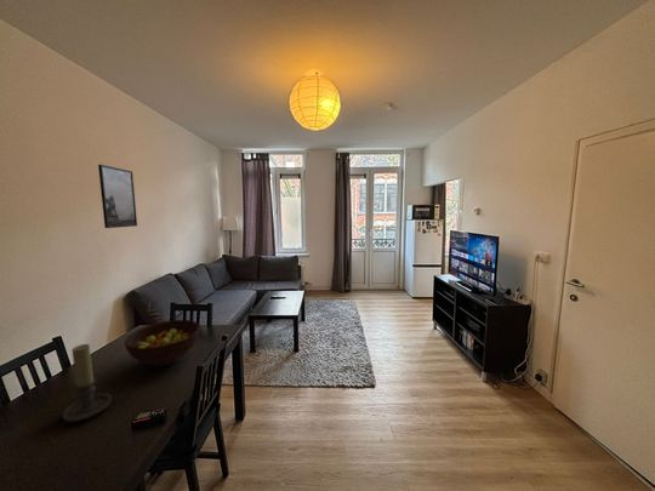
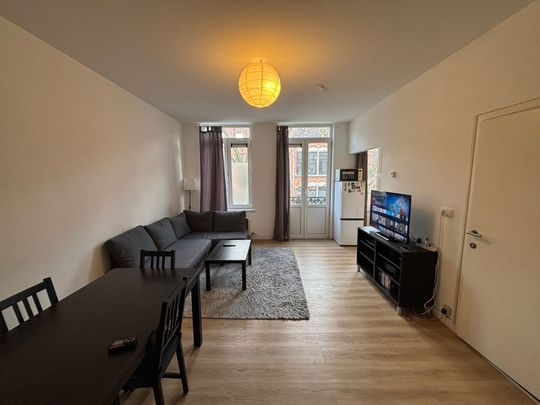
- fruit bowl [124,319,201,367]
- candle holder [61,343,113,423]
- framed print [97,164,138,229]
